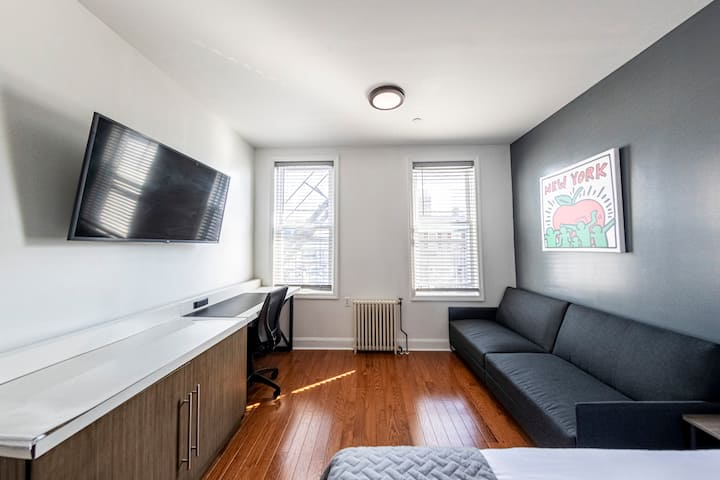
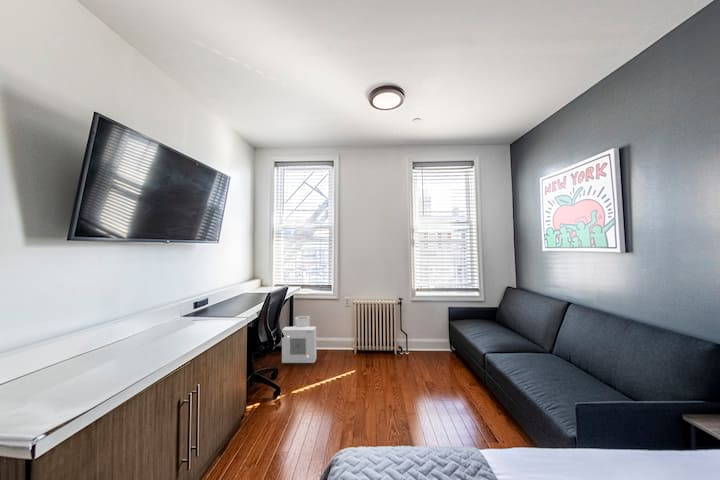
+ air purifier [281,315,317,364]
